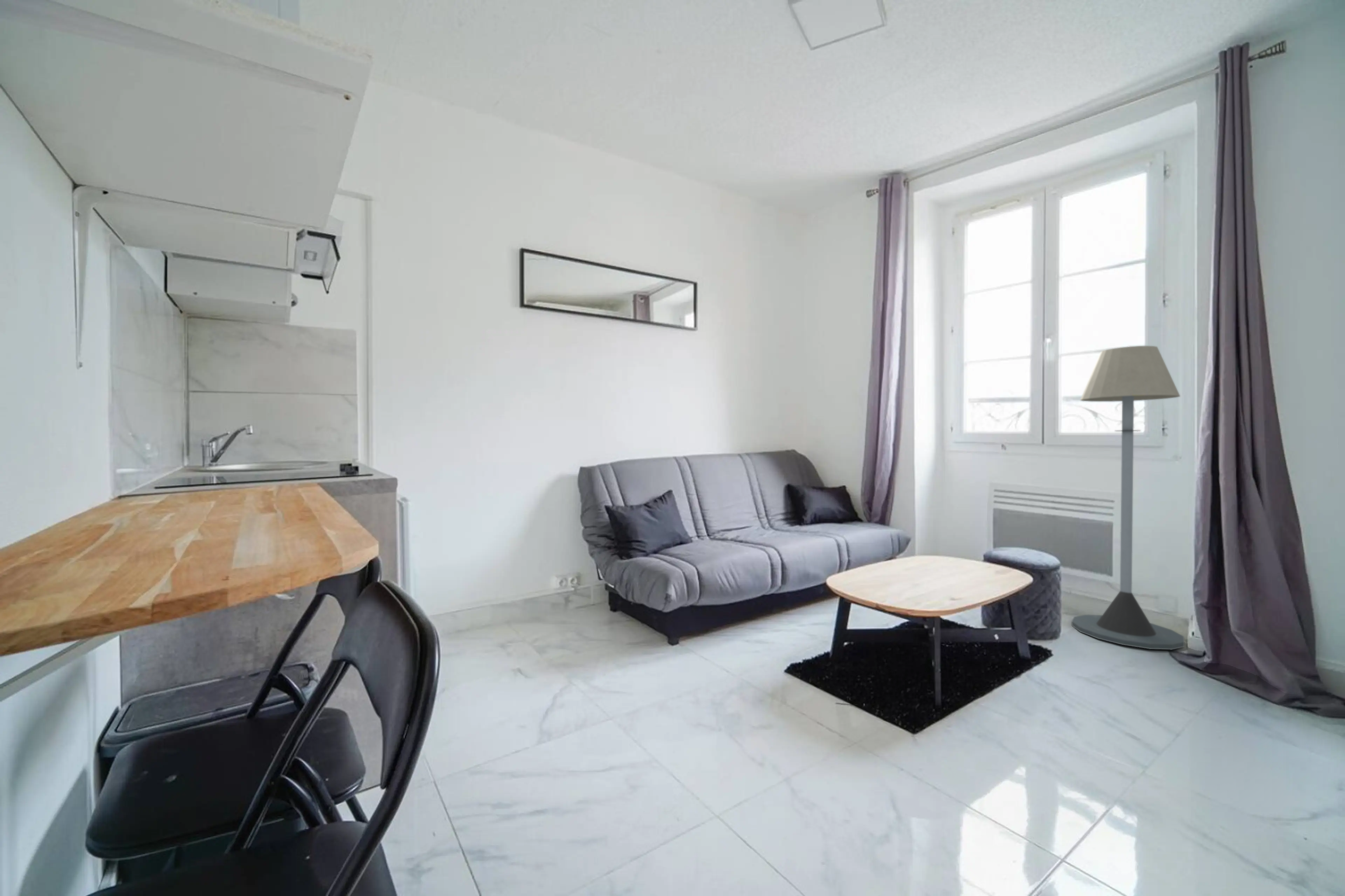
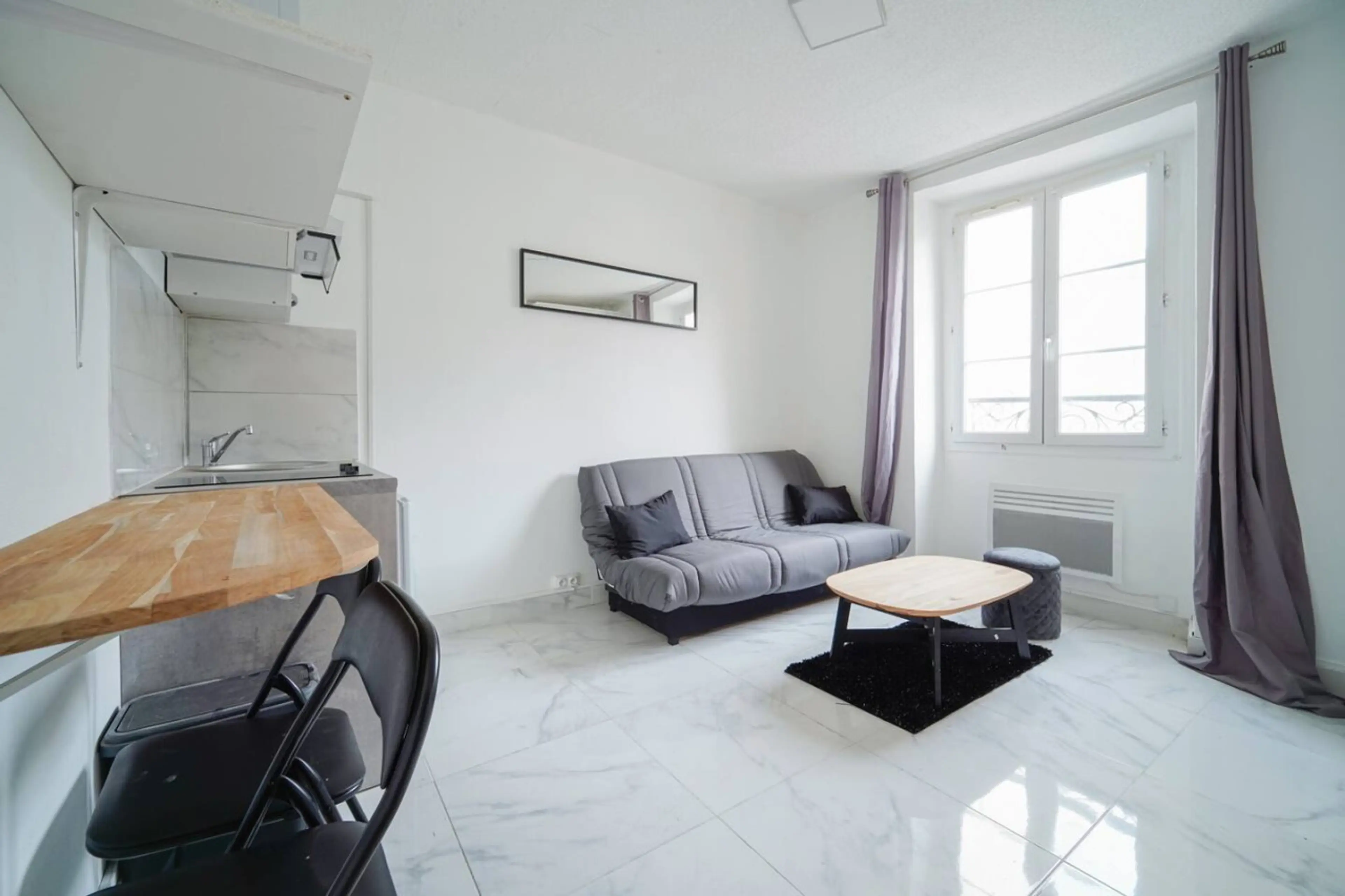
- floor lamp [1071,345,1185,650]
